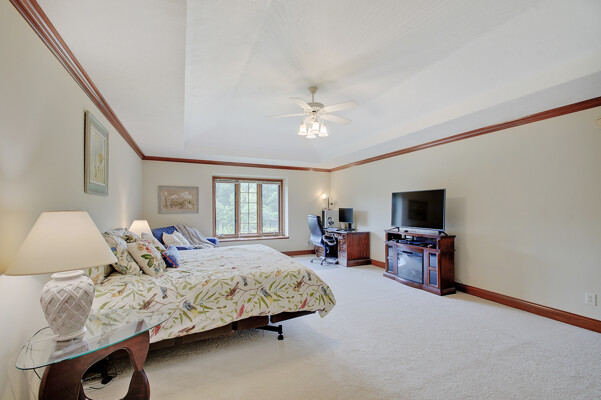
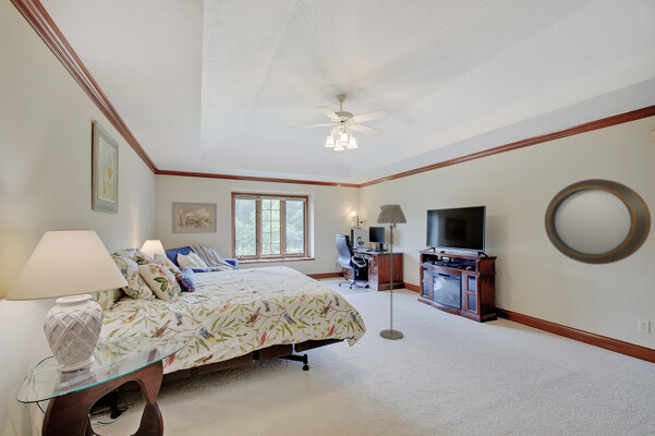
+ floor lamp [376,204,408,340]
+ home mirror [544,178,652,266]
